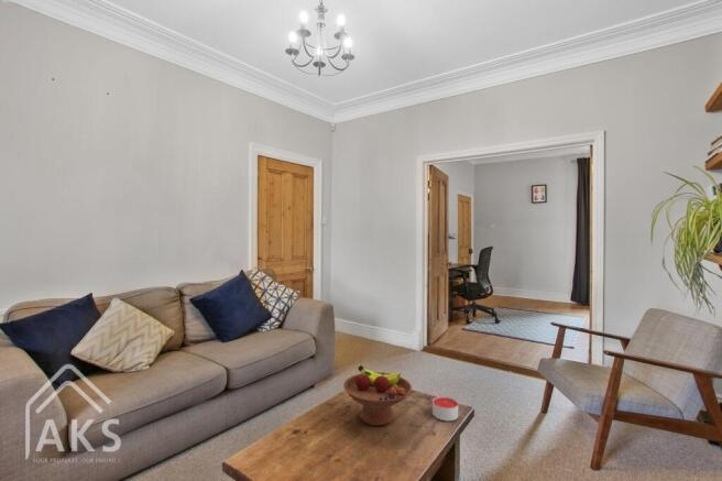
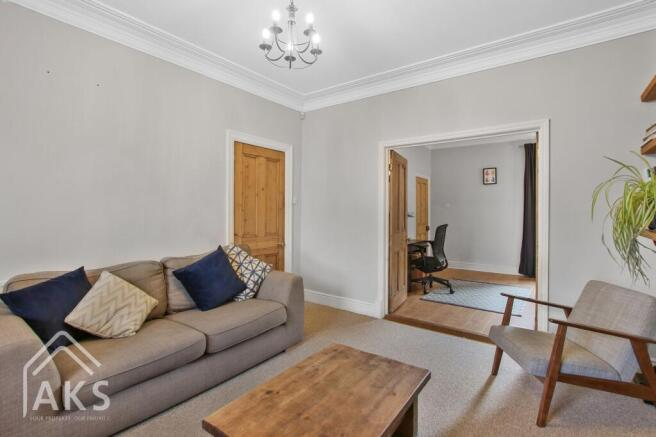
- candle [431,395,459,422]
- fruit bowl [342,364,413,427]
